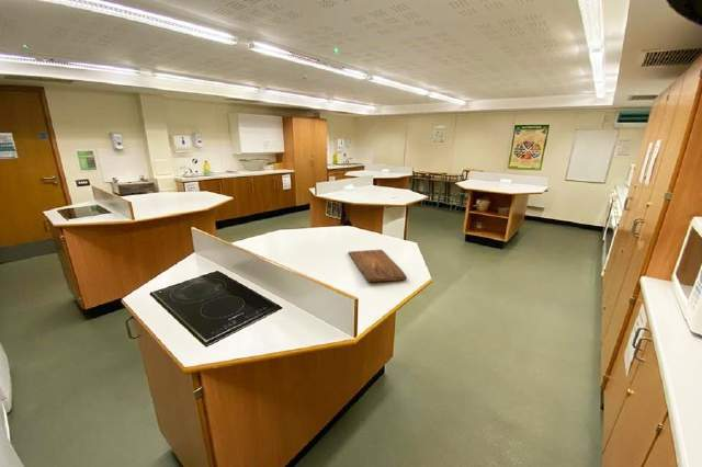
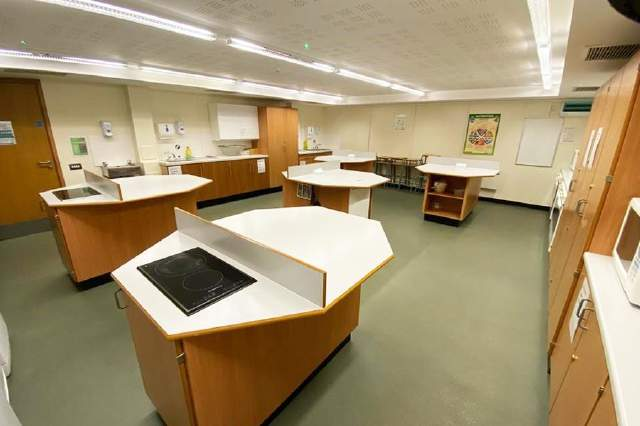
- cutting board [348,249,408,283]
